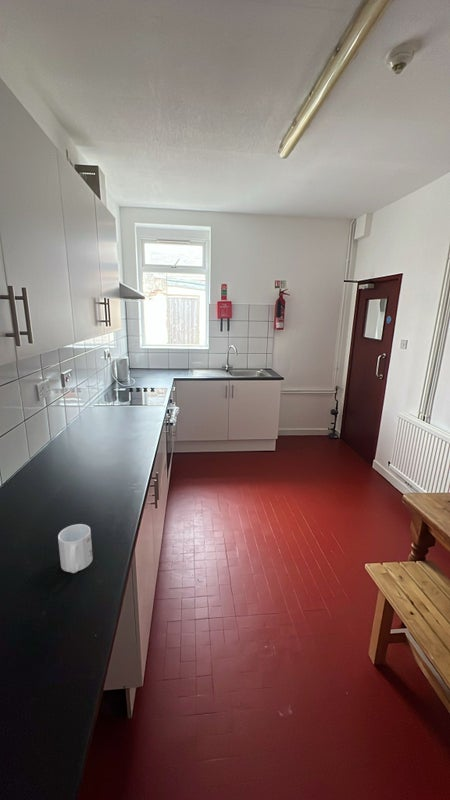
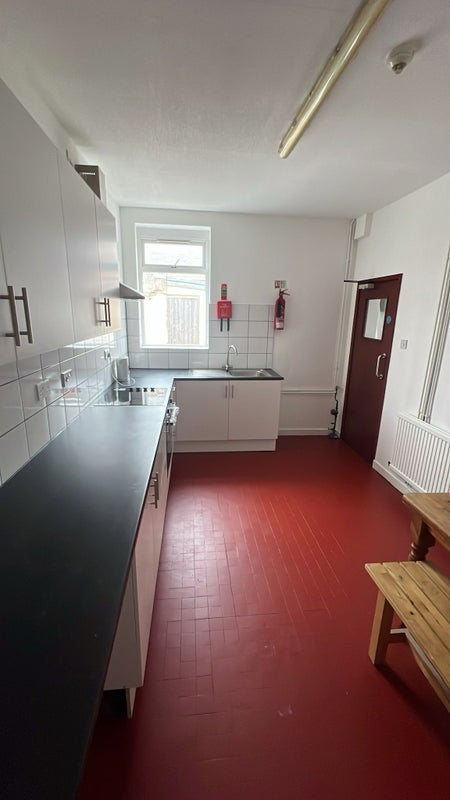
- mug [57,523,94,574]
